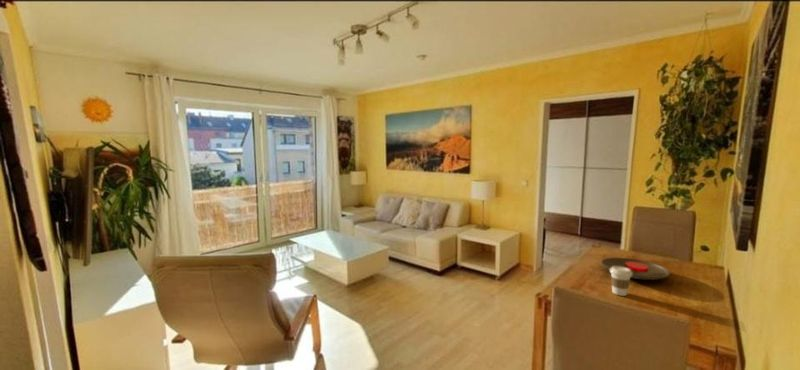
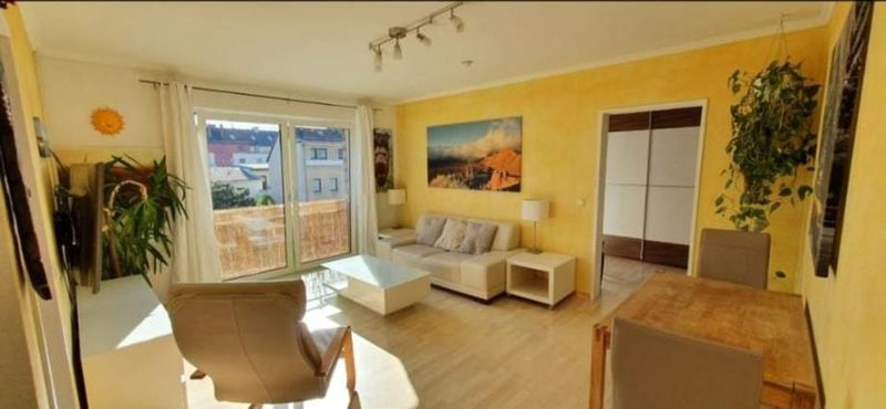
- coffee cup [609,266,632,297]
- plate [600,256,671,281]
